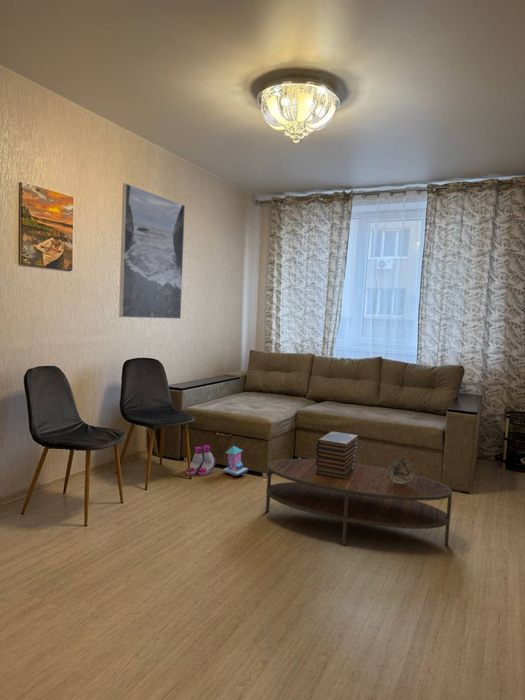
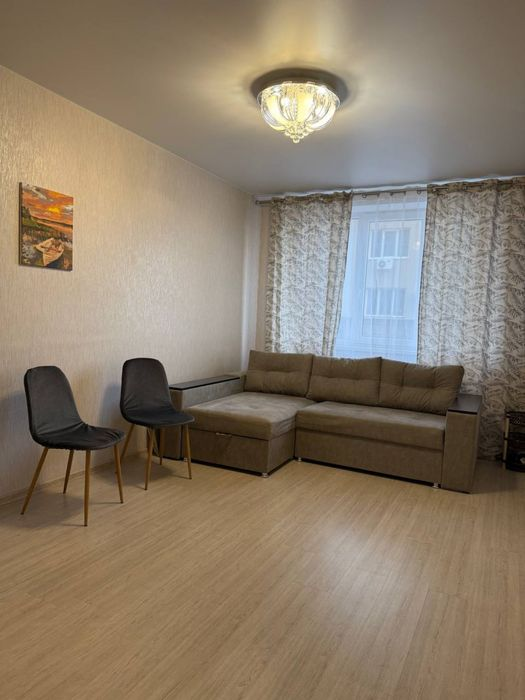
- toy house [222,443,249,477]
- decorative bowl [386,457,415,484]
- coffee table [265,458,453,547]
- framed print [118,182,186,320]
- boots [185,444,216,476]
- book stack [315,430,359,480]
